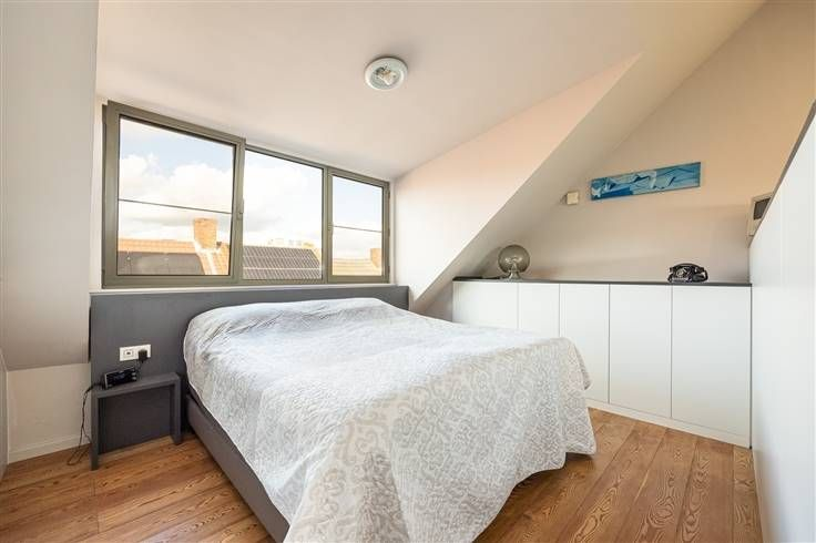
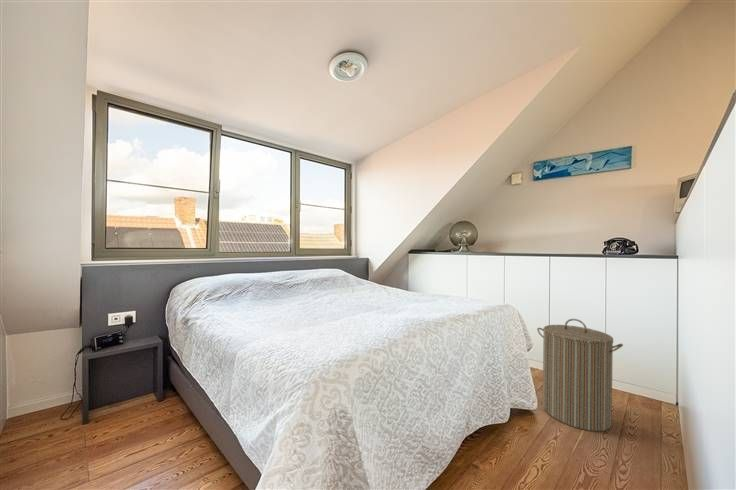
+ laundry hamper [536,318,624,432]
